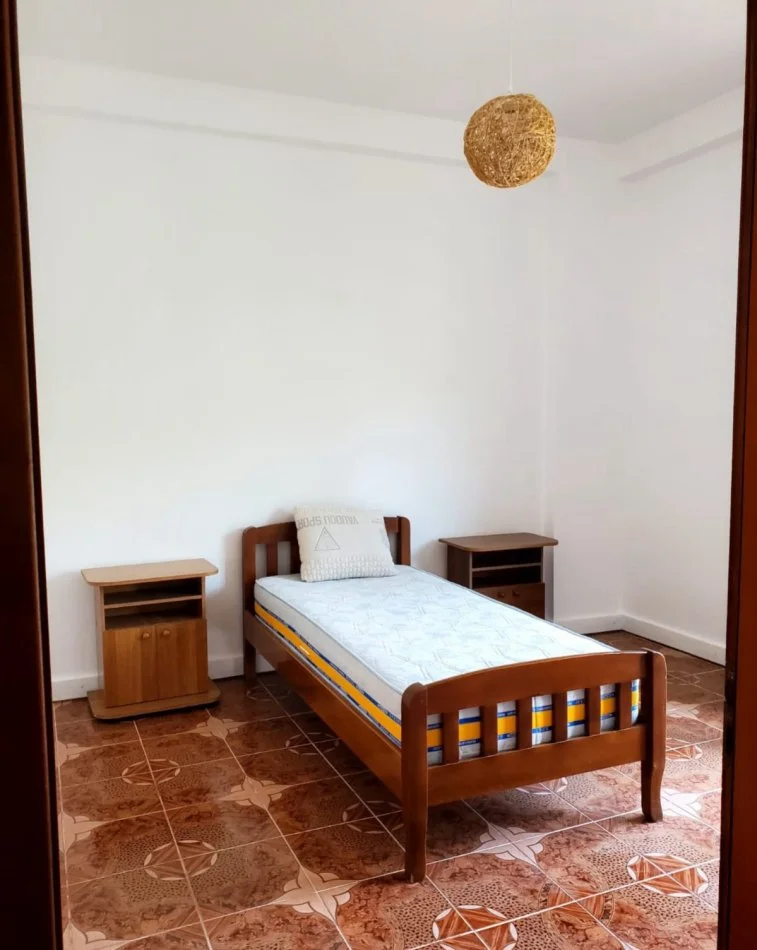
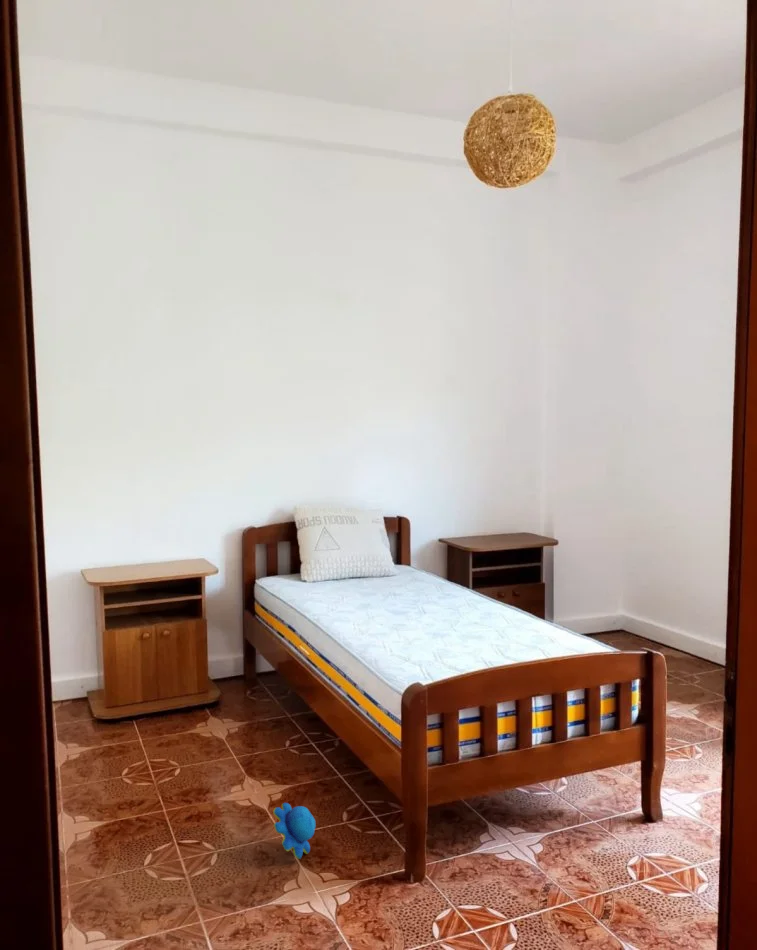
+ plush toy [272,802,317,860]
